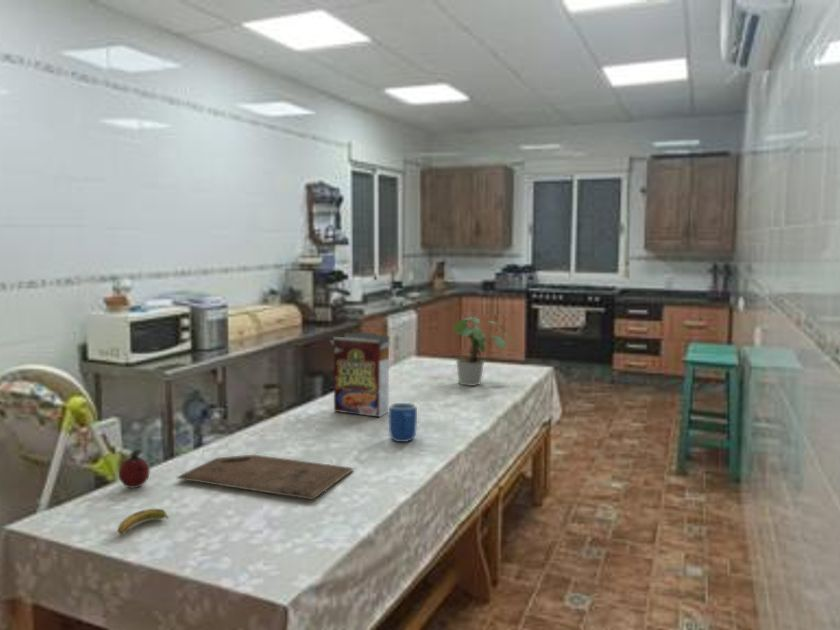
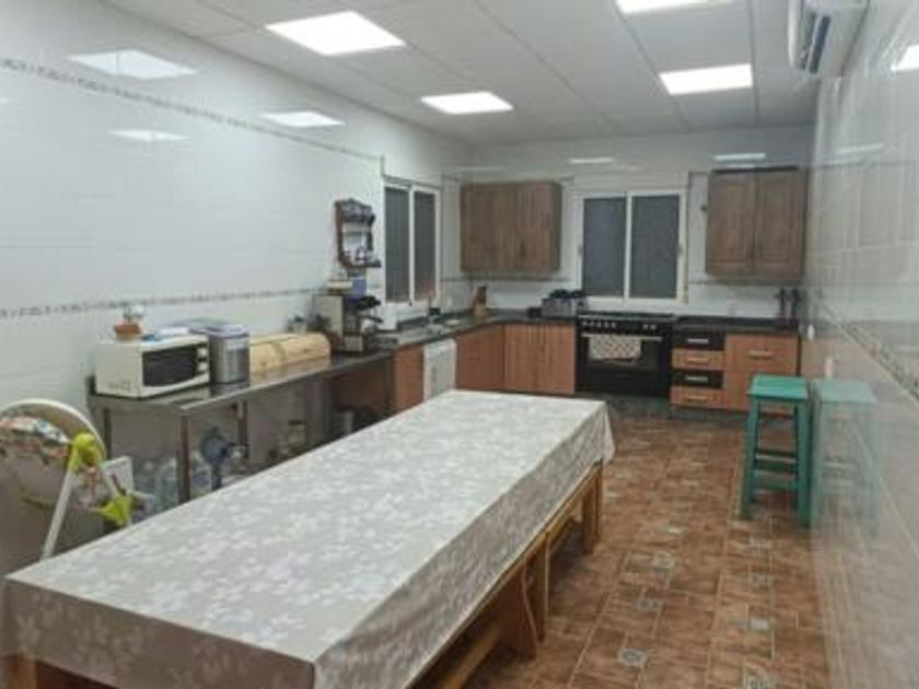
- banana [117,508,170,536]
- potted plant [453,316,519,387]
- mug [388,402,418,443]
- cutting board [176,454,355,501]
- fruit [118,448,151,489]
- cereal box [330,331,393,418]
